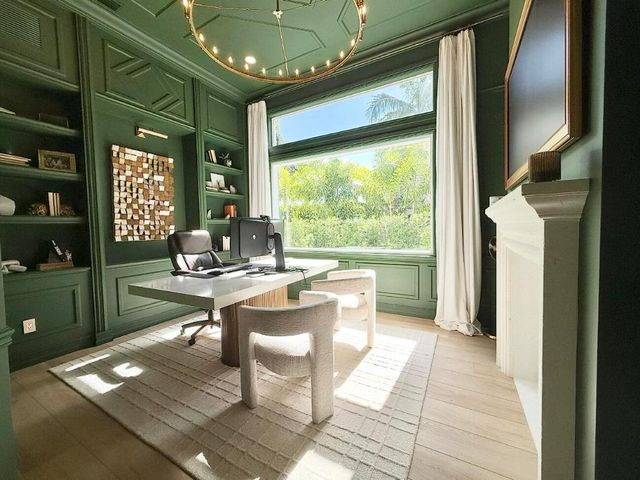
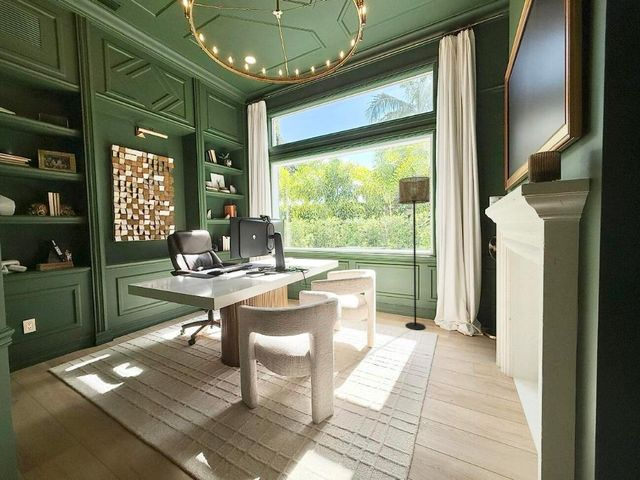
+ floor lamp [398,176,431,331]
